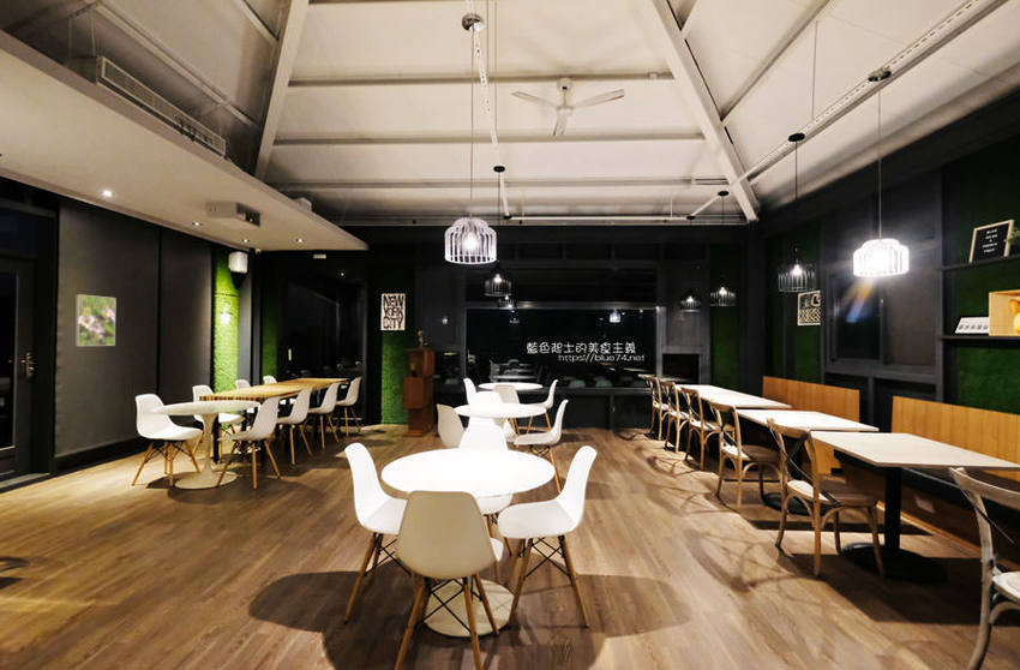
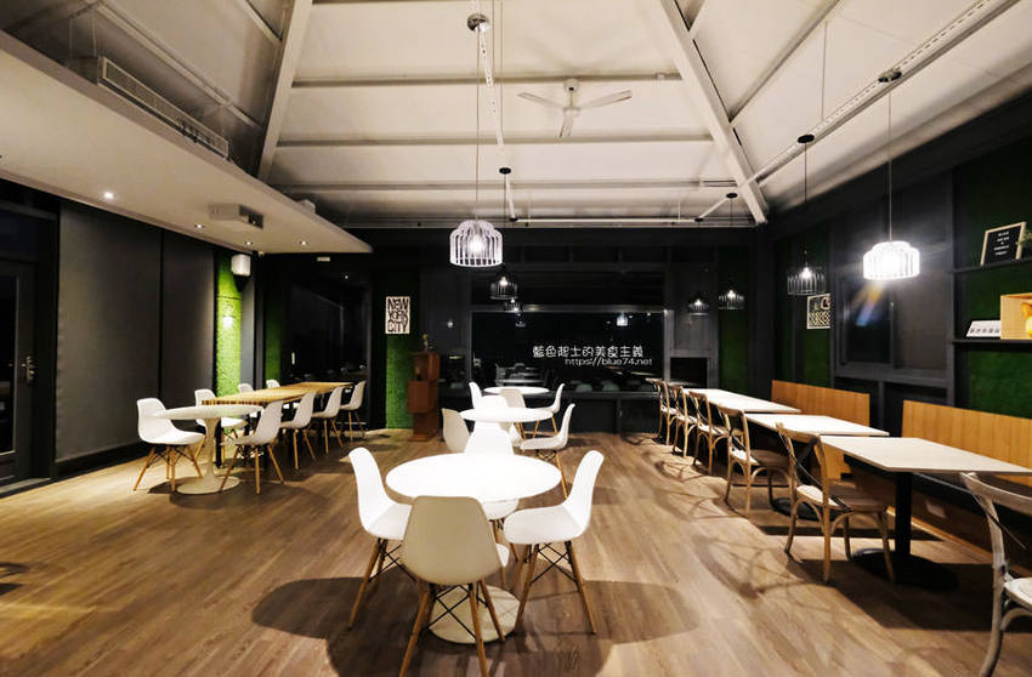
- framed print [74,293,116,347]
